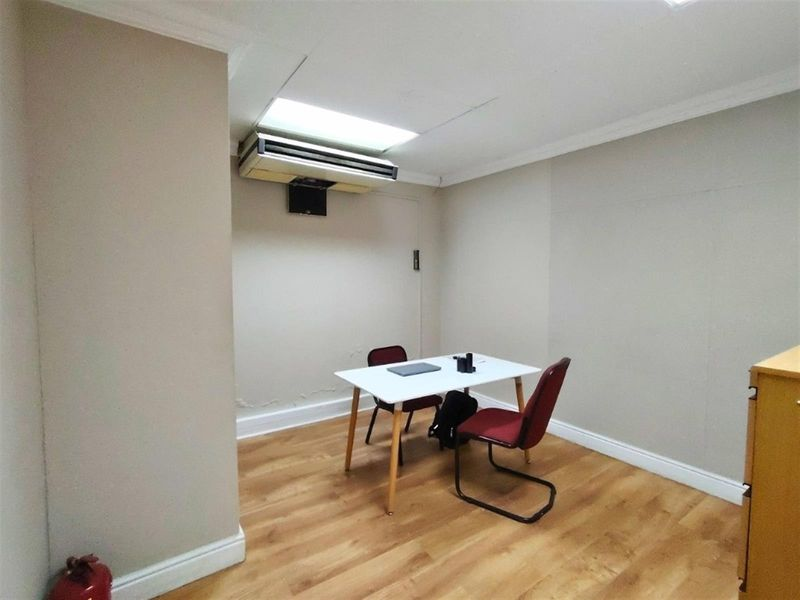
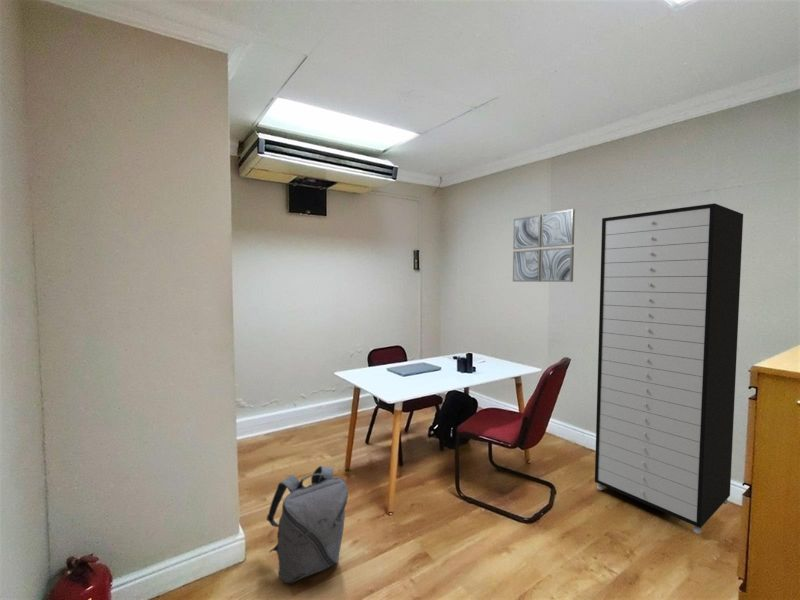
+ storage cabinet [594,202,744,535]
+ wall art [512,208,576,283]
+ backpack [265,465,349,584]
